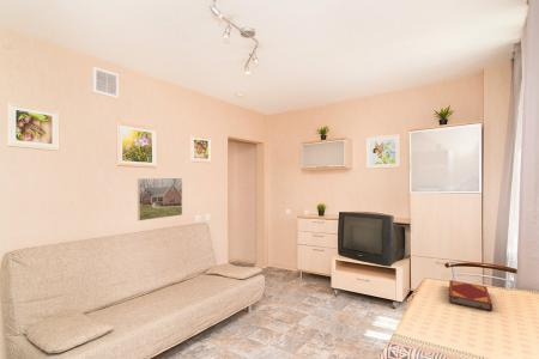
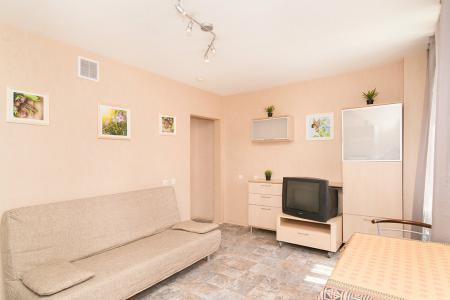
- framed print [137,177,183,221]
- hardback book [448,279,493,312]
